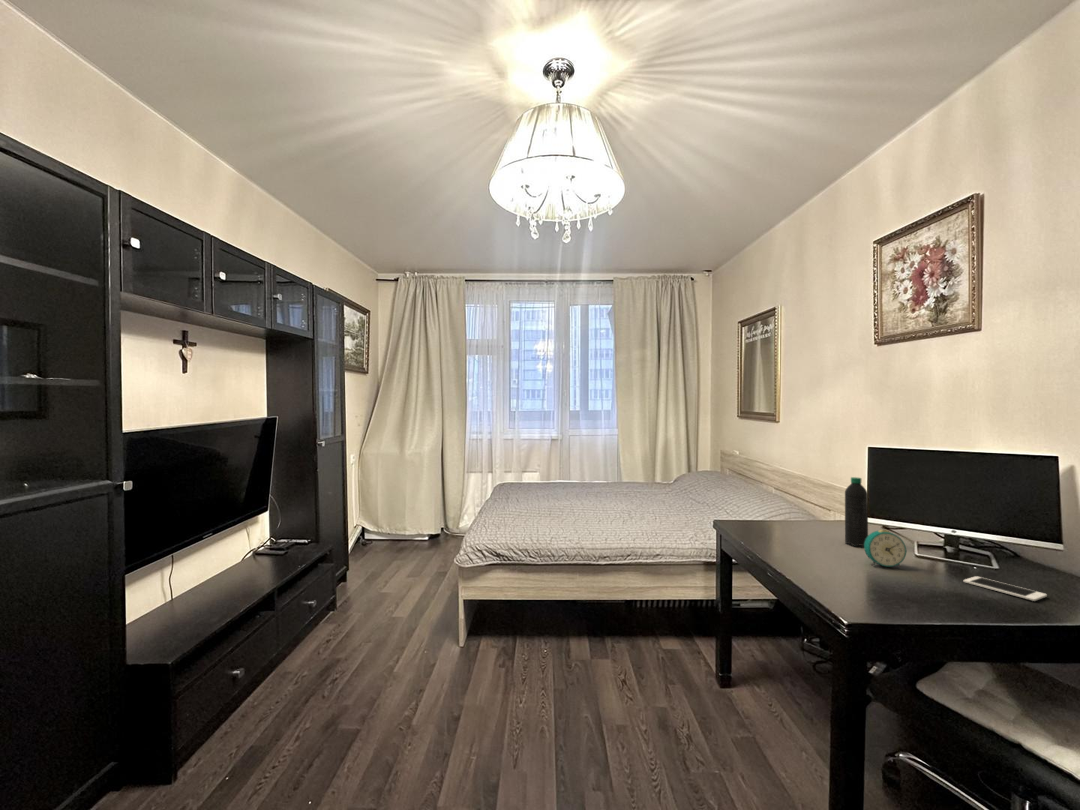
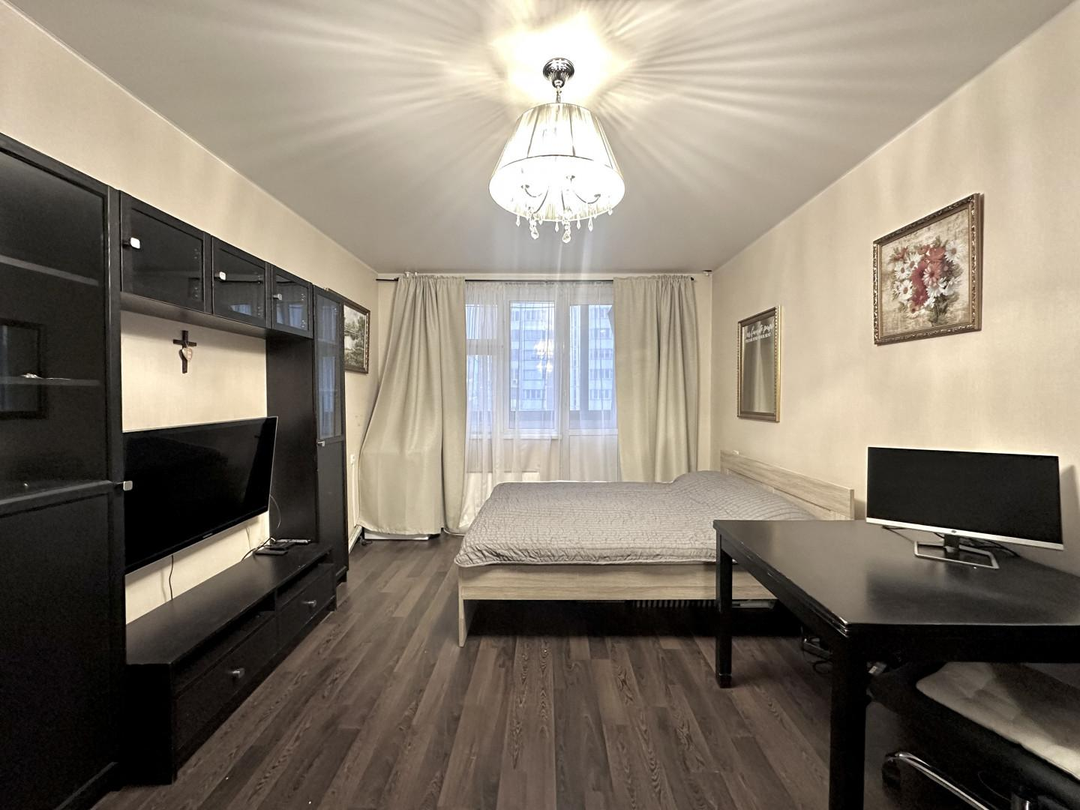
- cell phone [963,575,1048,602]
- alarm clock [863,528,907,568]
- water bottle [844,476,869,547]
